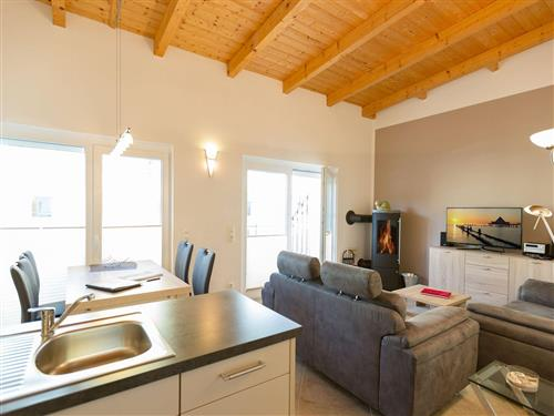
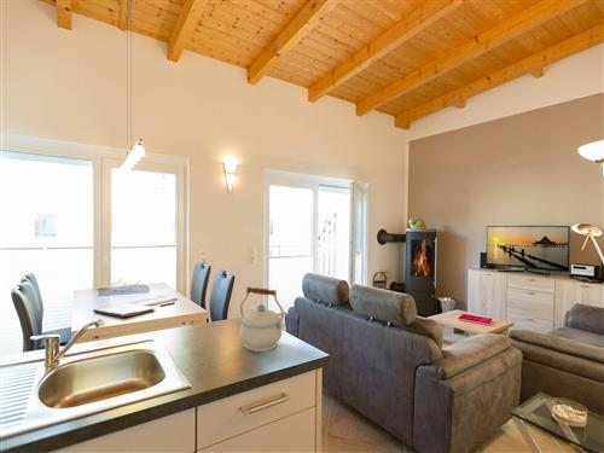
+ kettle [234,285,285,353]
